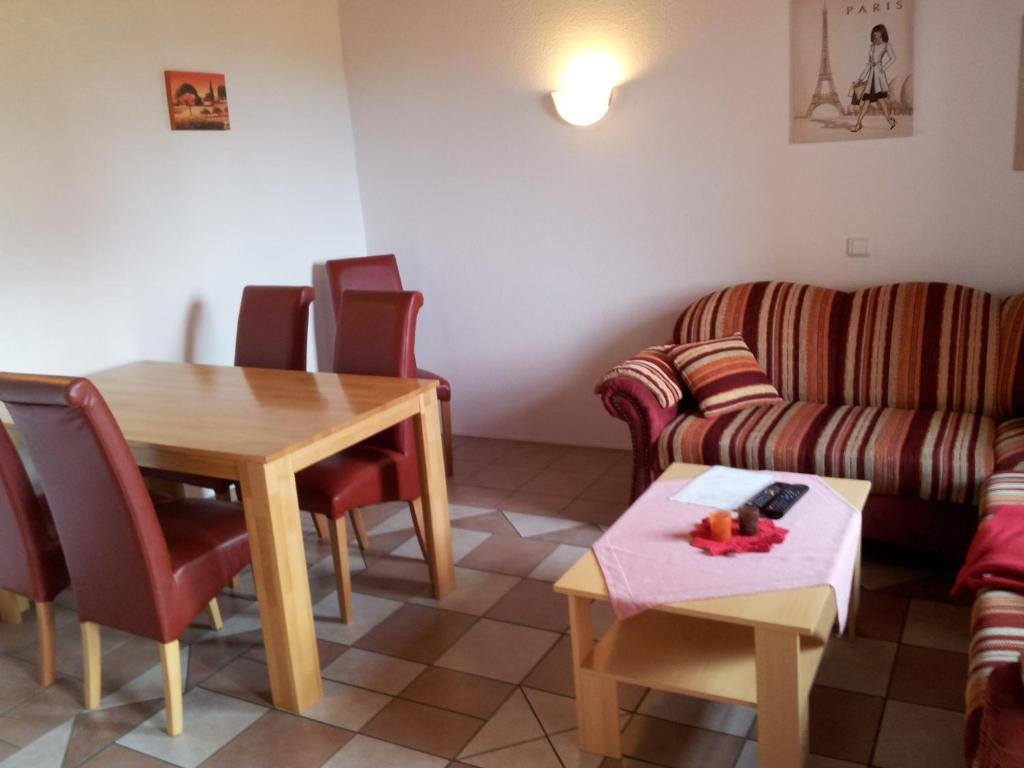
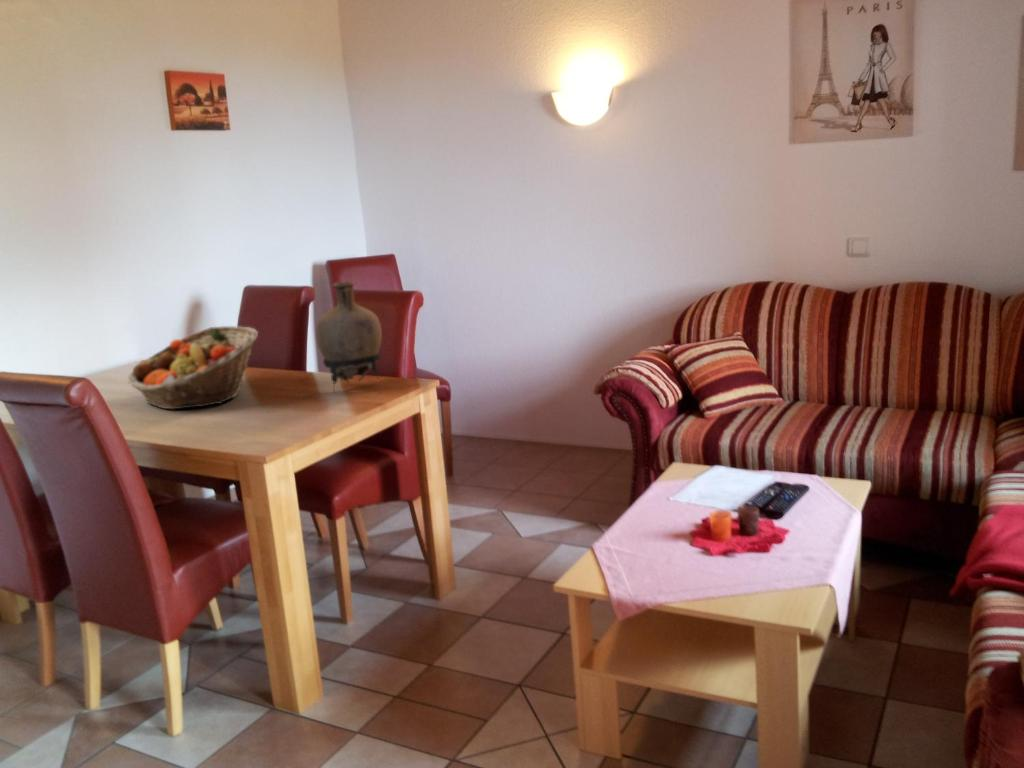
+ vase [315,280,383,394]
+ fruit basket [127,325,259,410]
